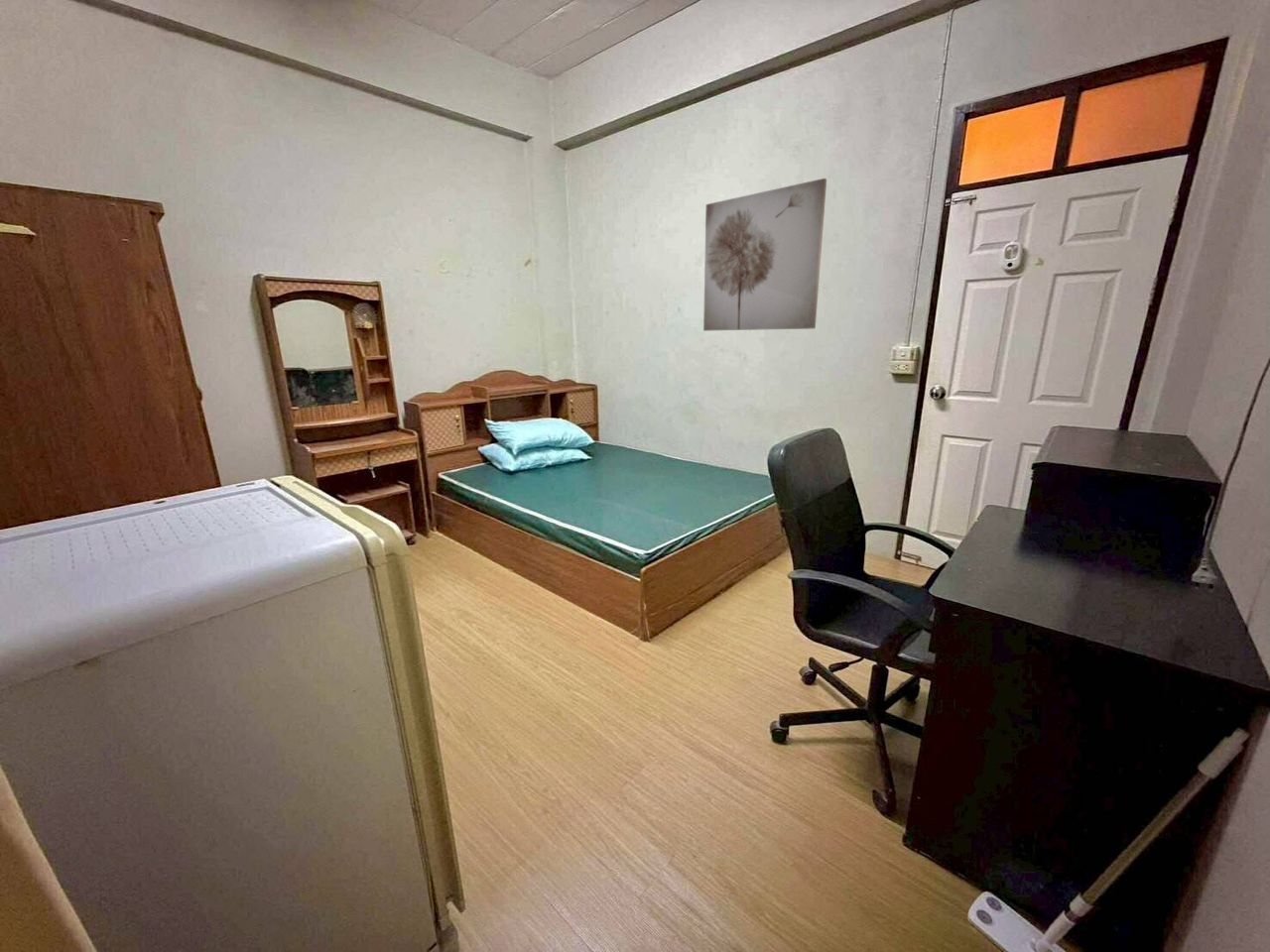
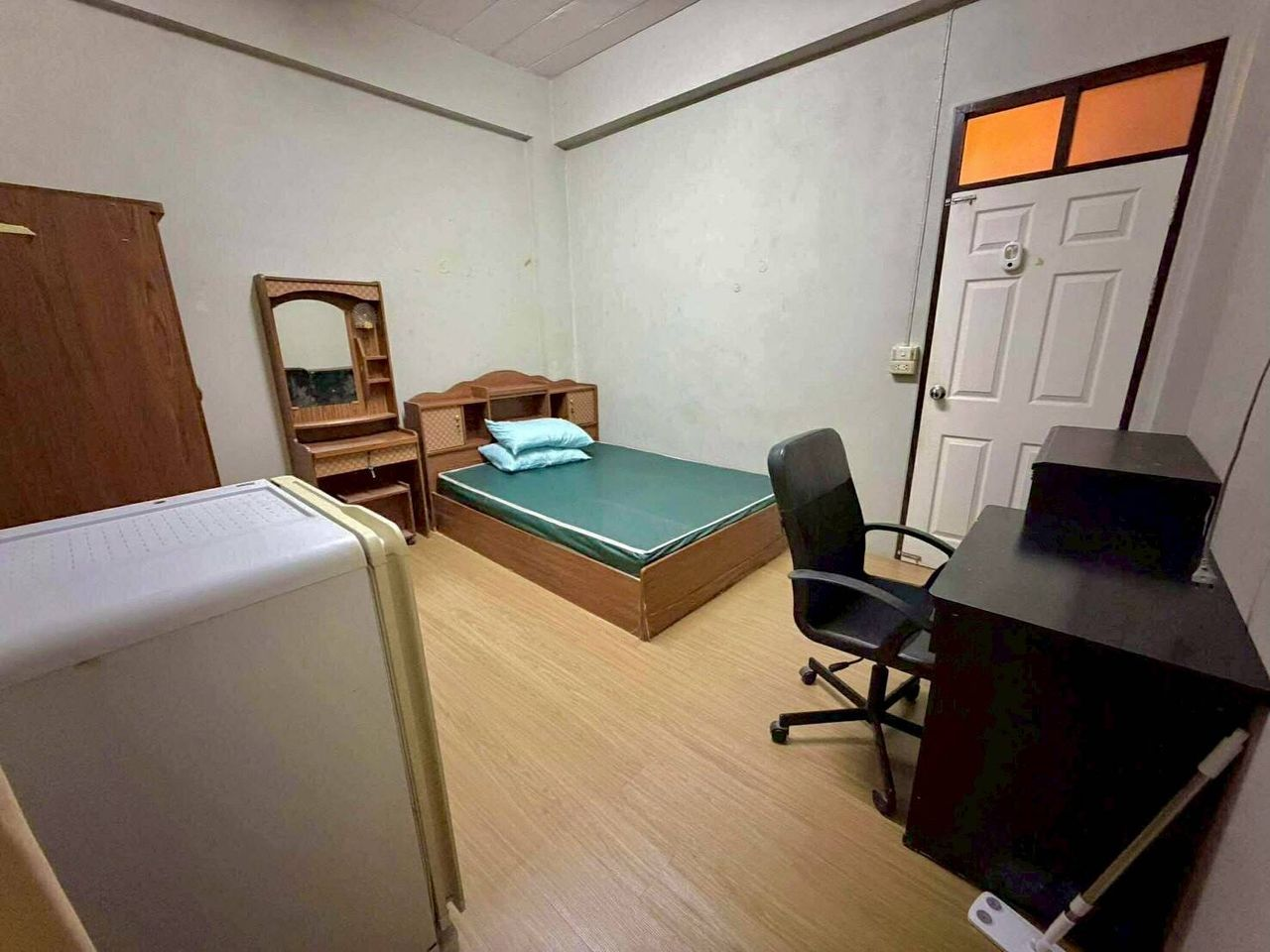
- wall art [702,178,827,332]
